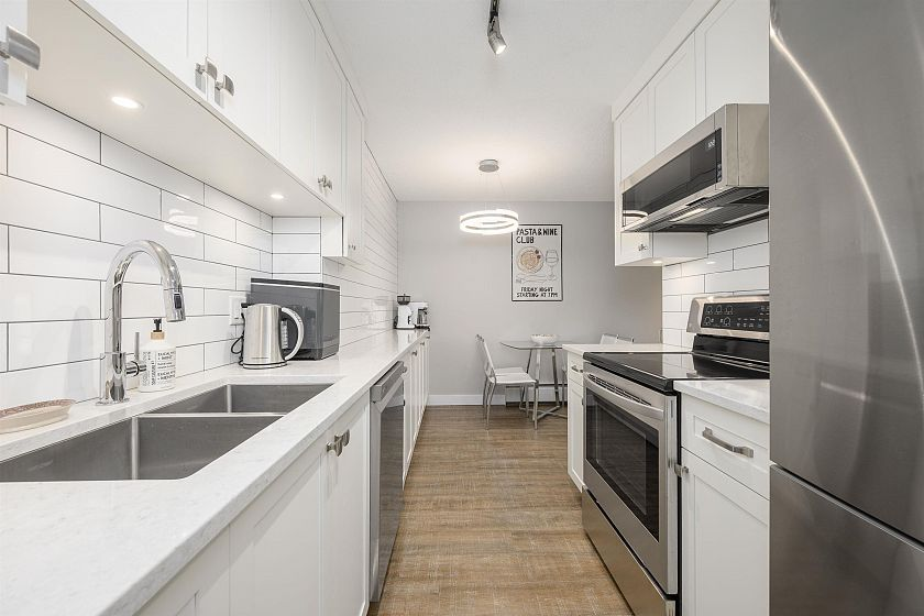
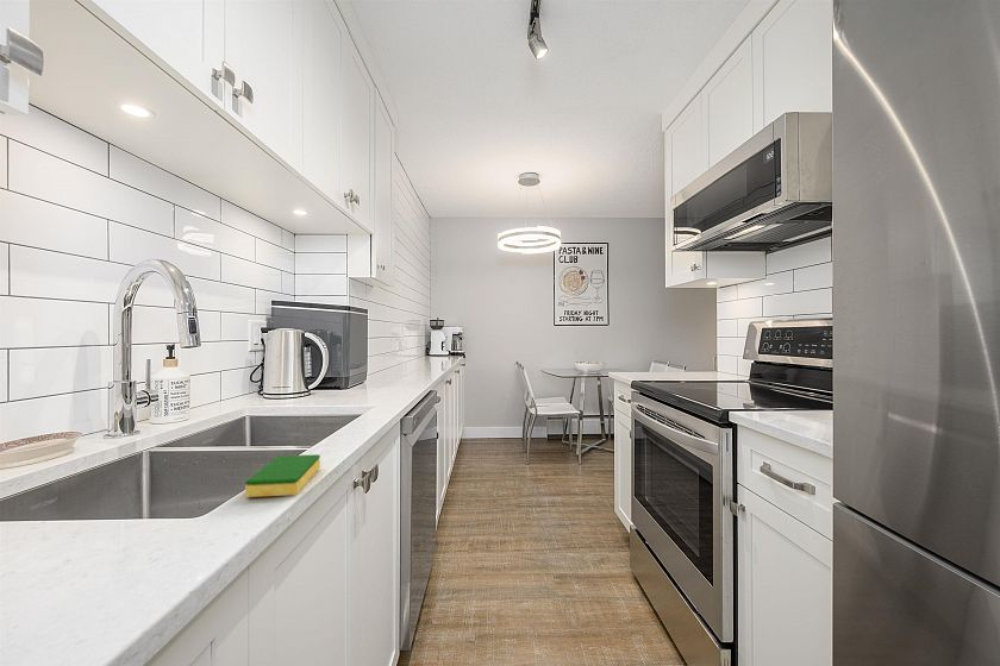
+ dish sponge [244,453,321,498]
